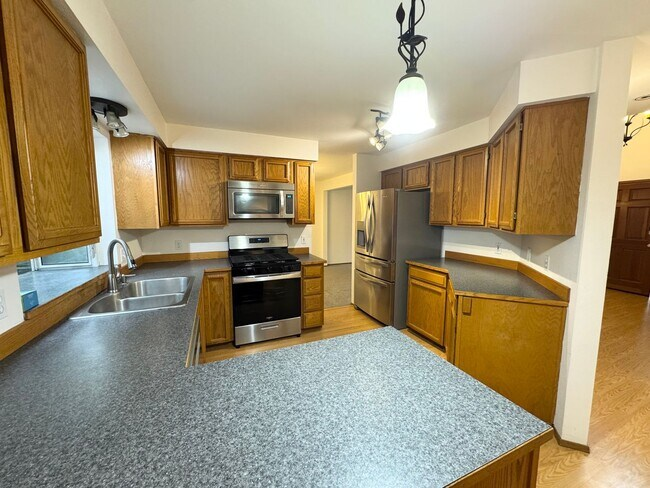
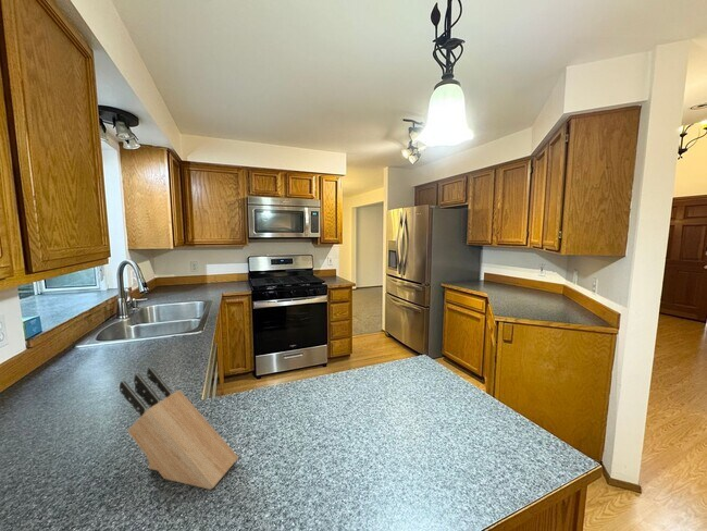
+ knife block [119,367,239,491]
